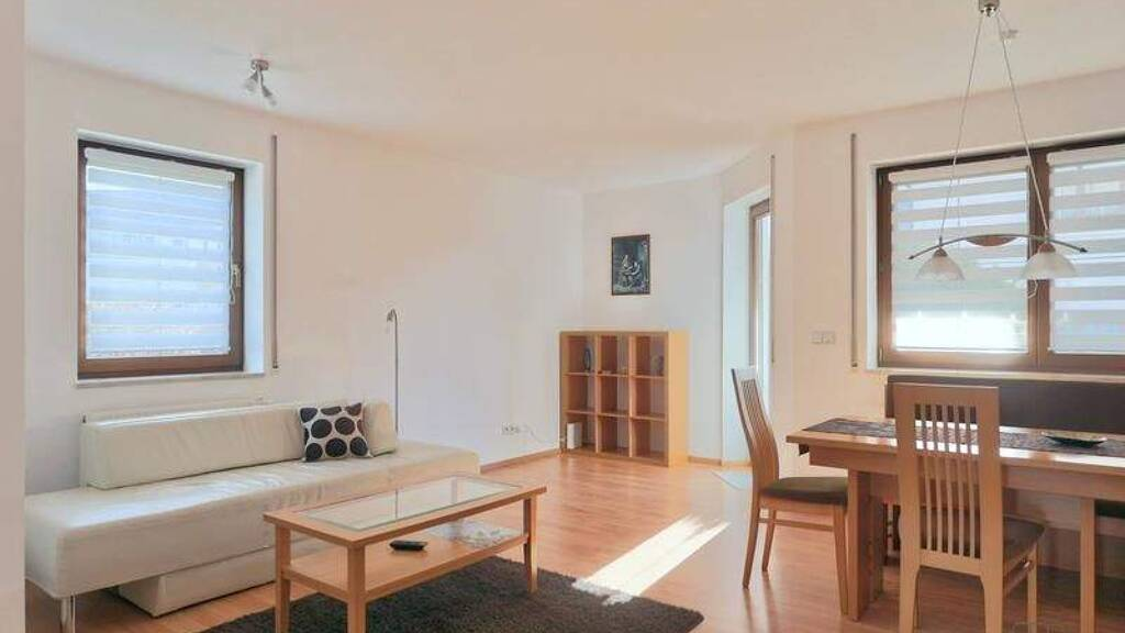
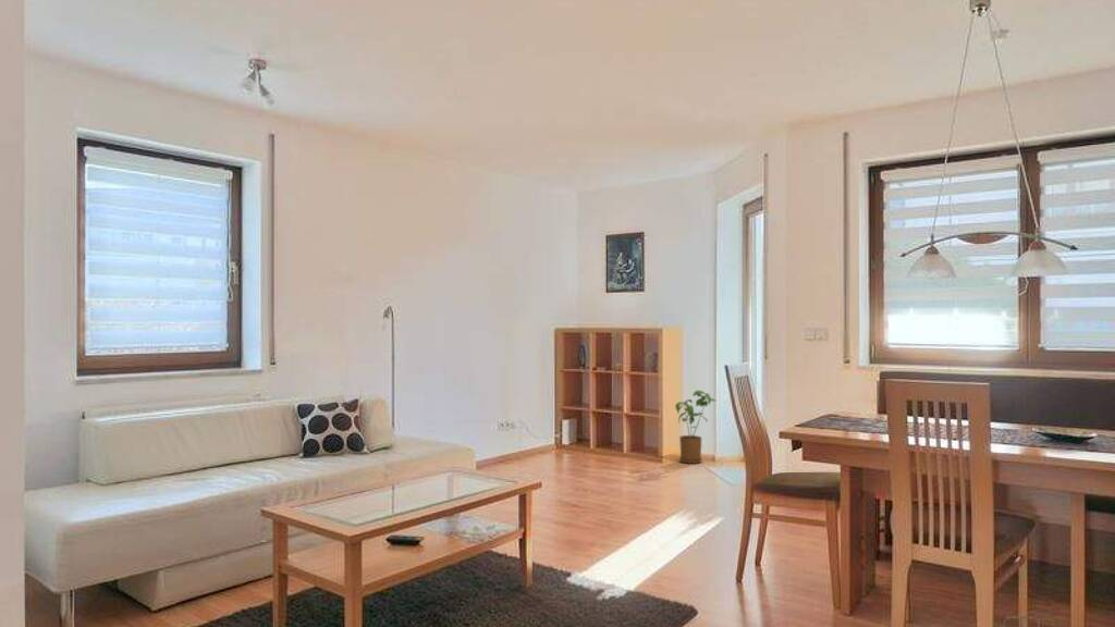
+ house plant [674,390,716,465]
